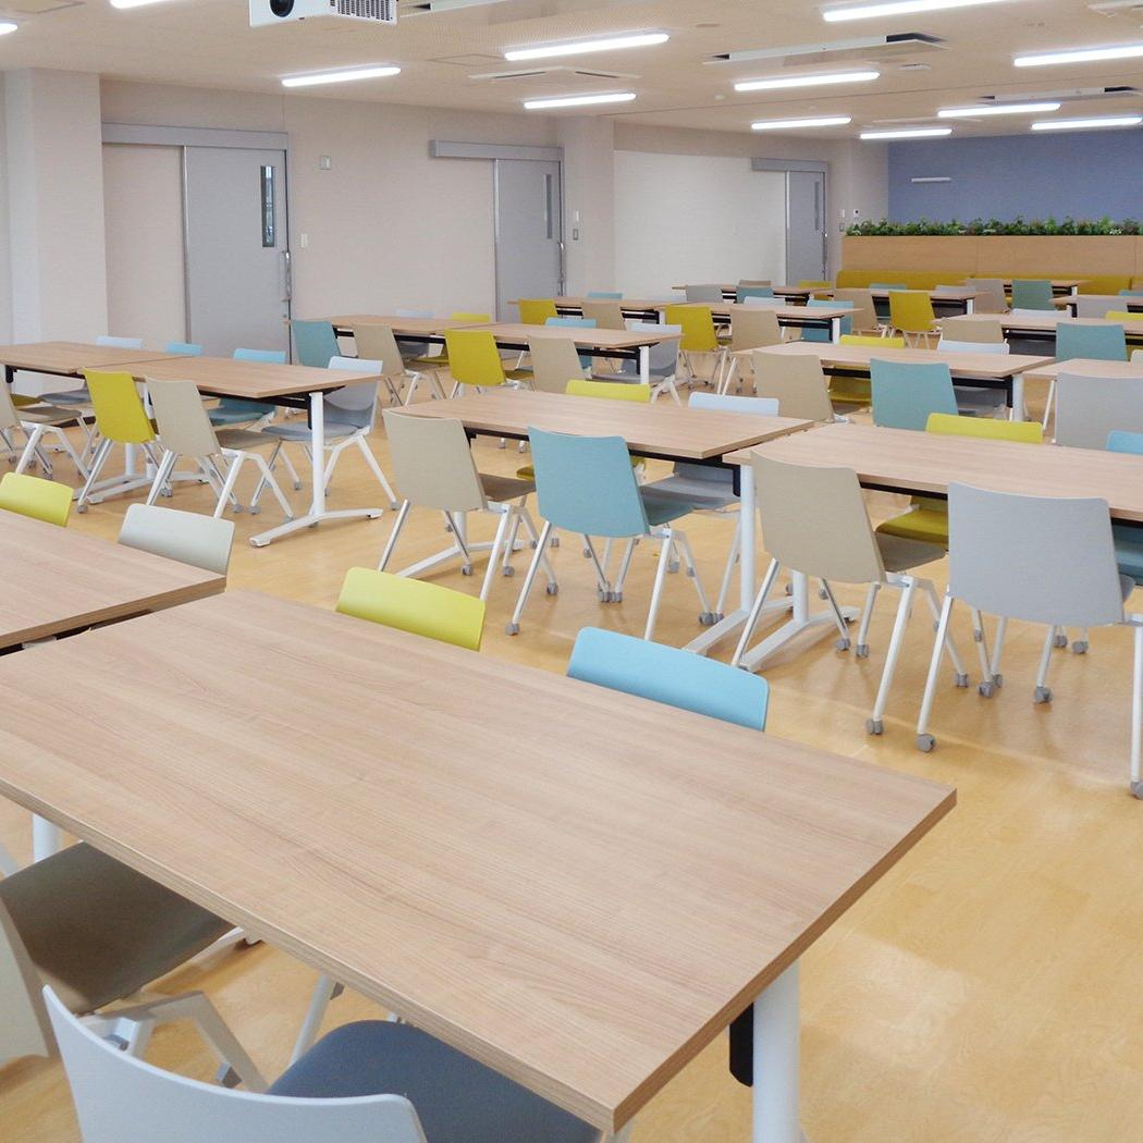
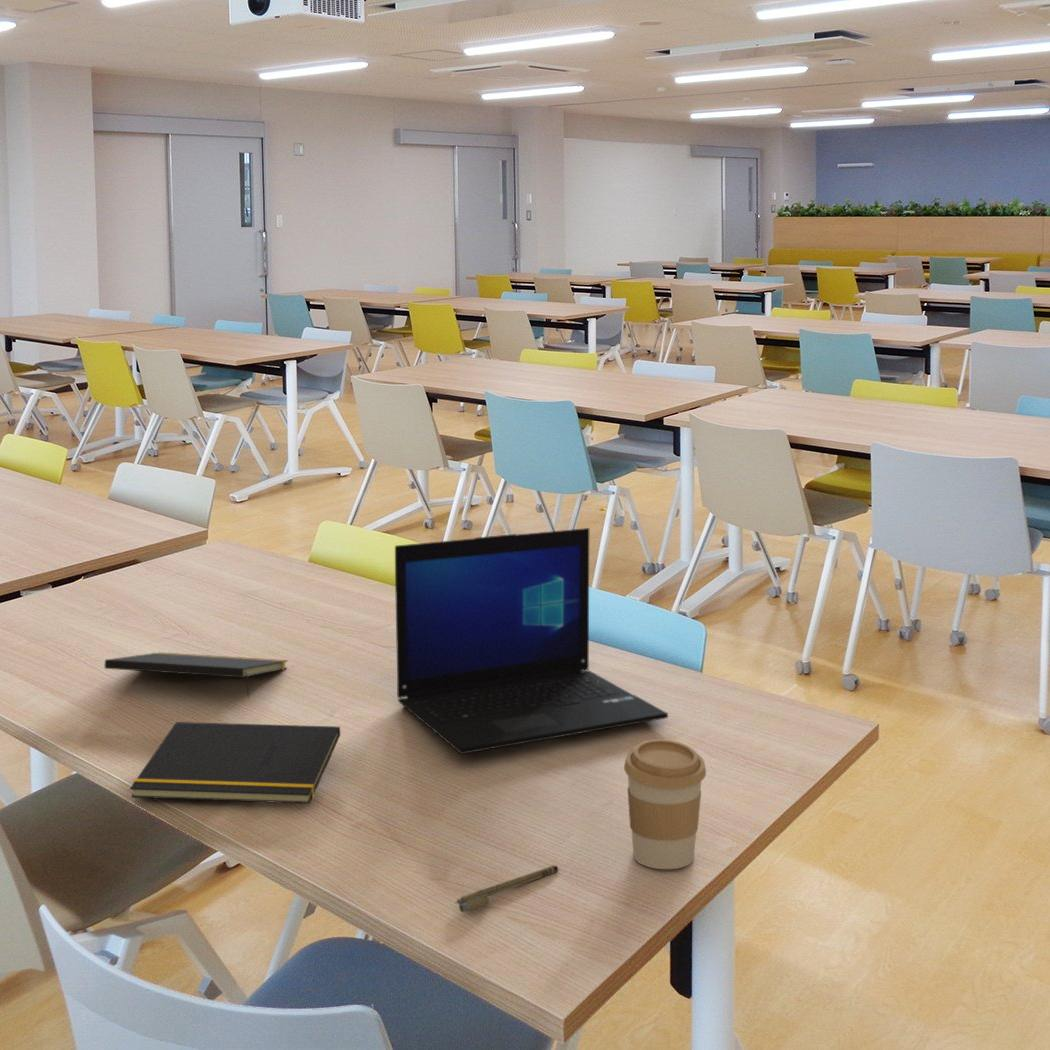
+ coffee cup [623,738,707,870]
+ pen [454,865,559,914]
+ notepad [129,721,341,805]
+ laptop [394,527,669,755]
+ notepad [104,651,289,699]
